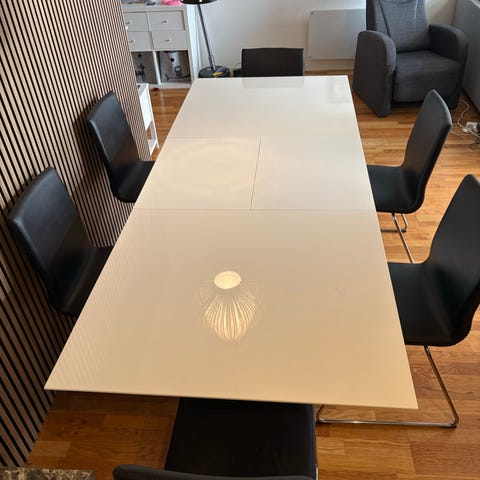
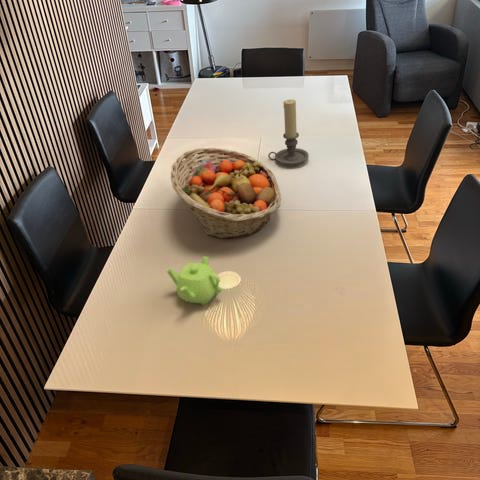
+ fruit basket [170,147,282,240]
+ teapot [166,256,223,306]
+ candle holder [267,98,310,166]
